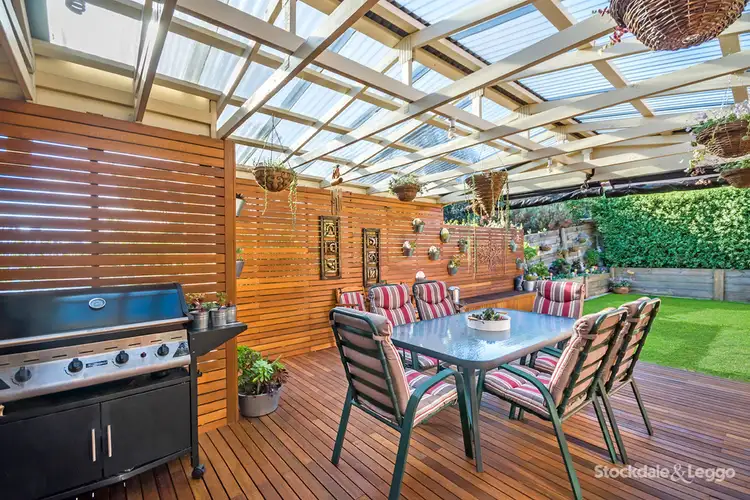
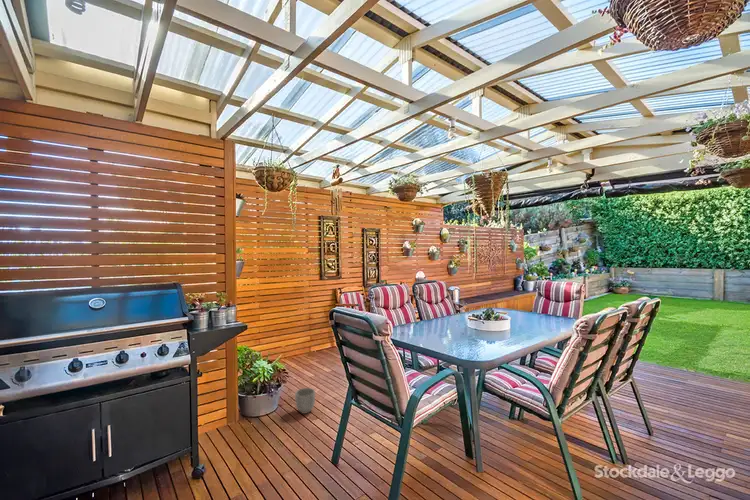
+ planter [294,387,316,415]
